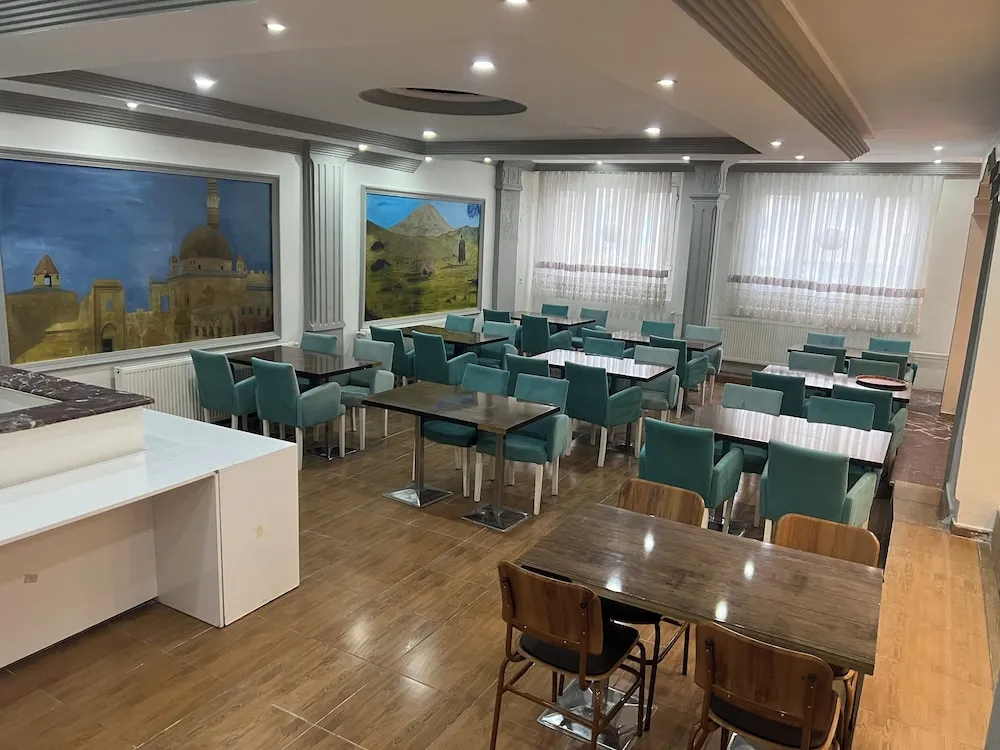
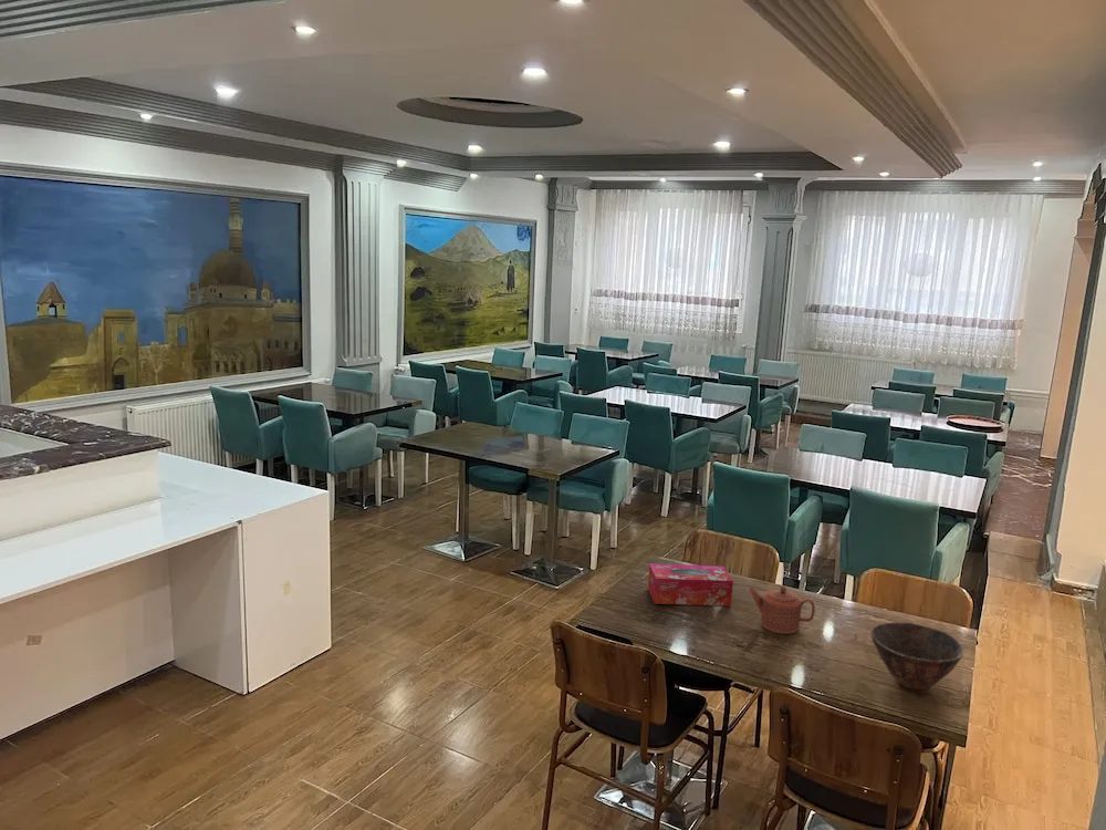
+ tissue box [647,563,734,608]
+ bowl [870,621,966,691]
+ teapot [748,584,816,635]
